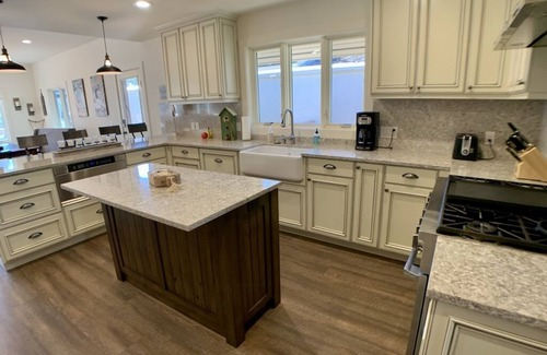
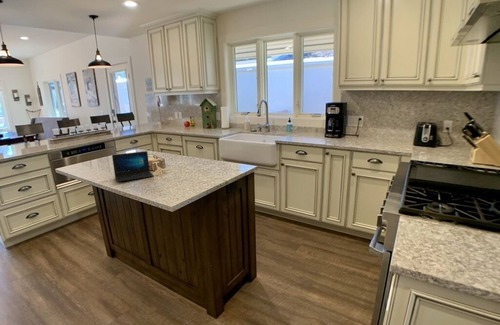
+ laptop [111,150,155,183]
